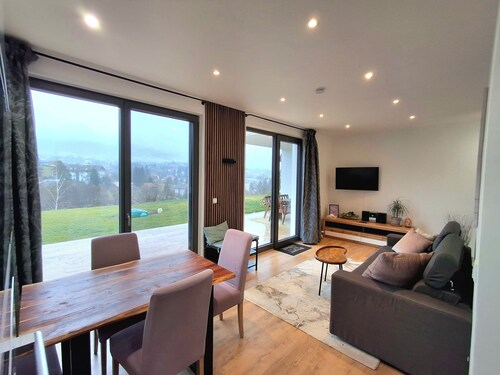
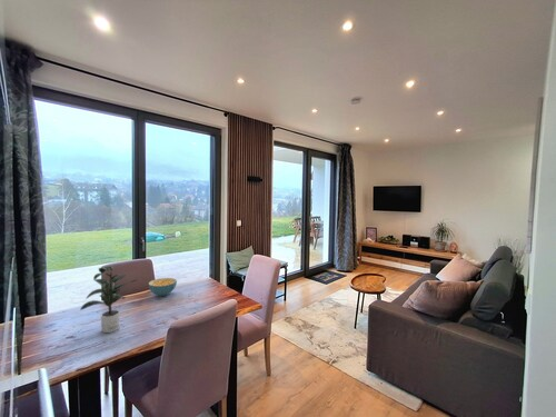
+ cereal bowl [148,277,178,297]
+ potted plant [79,266,137,334]
